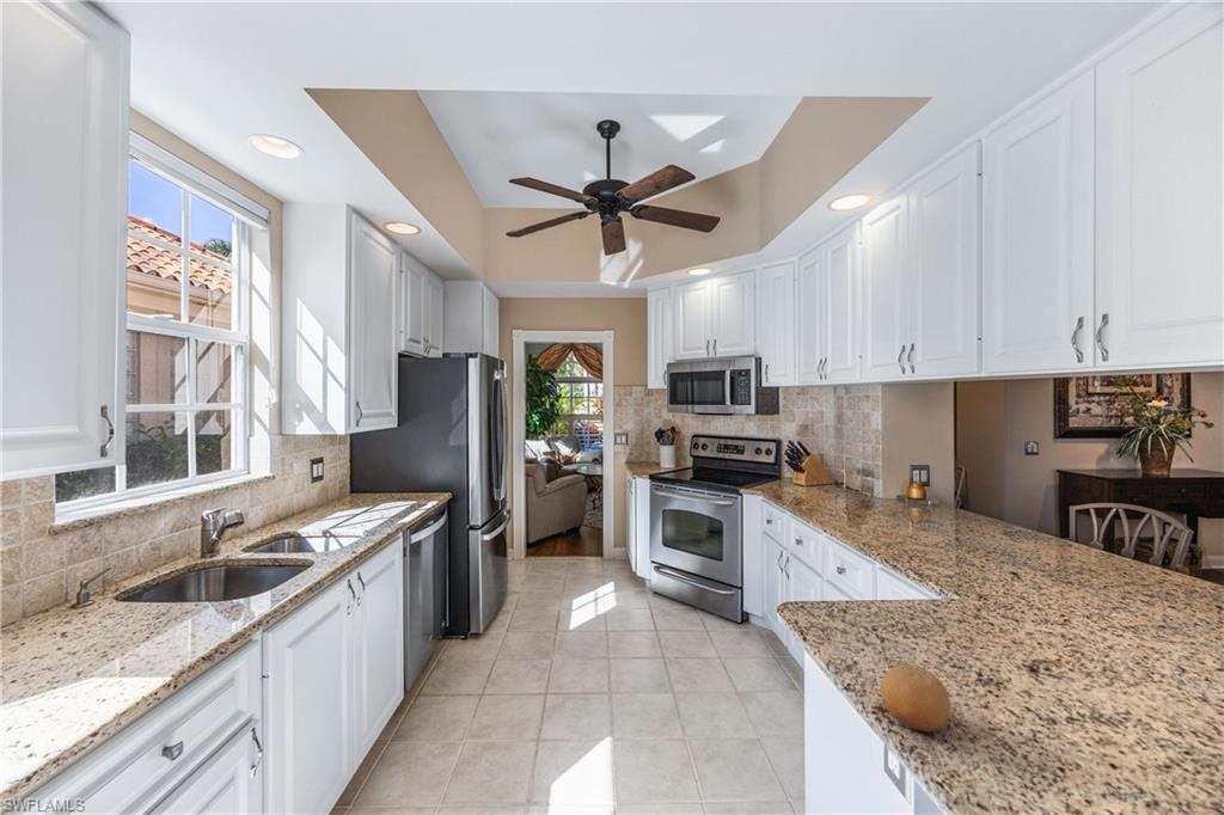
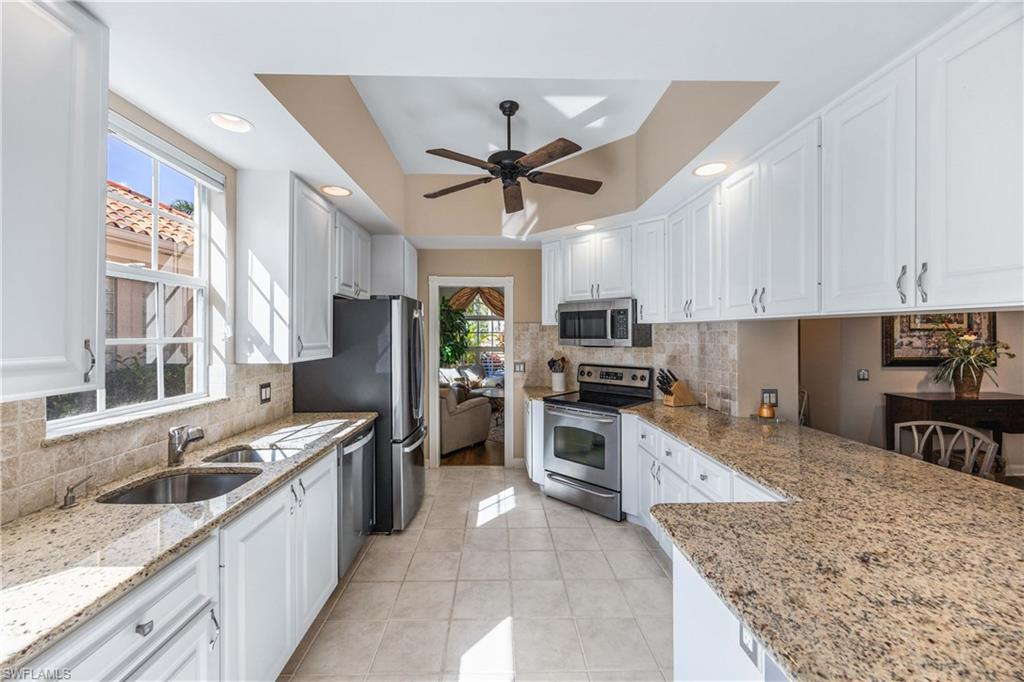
- fruit [879,663,953,733]
